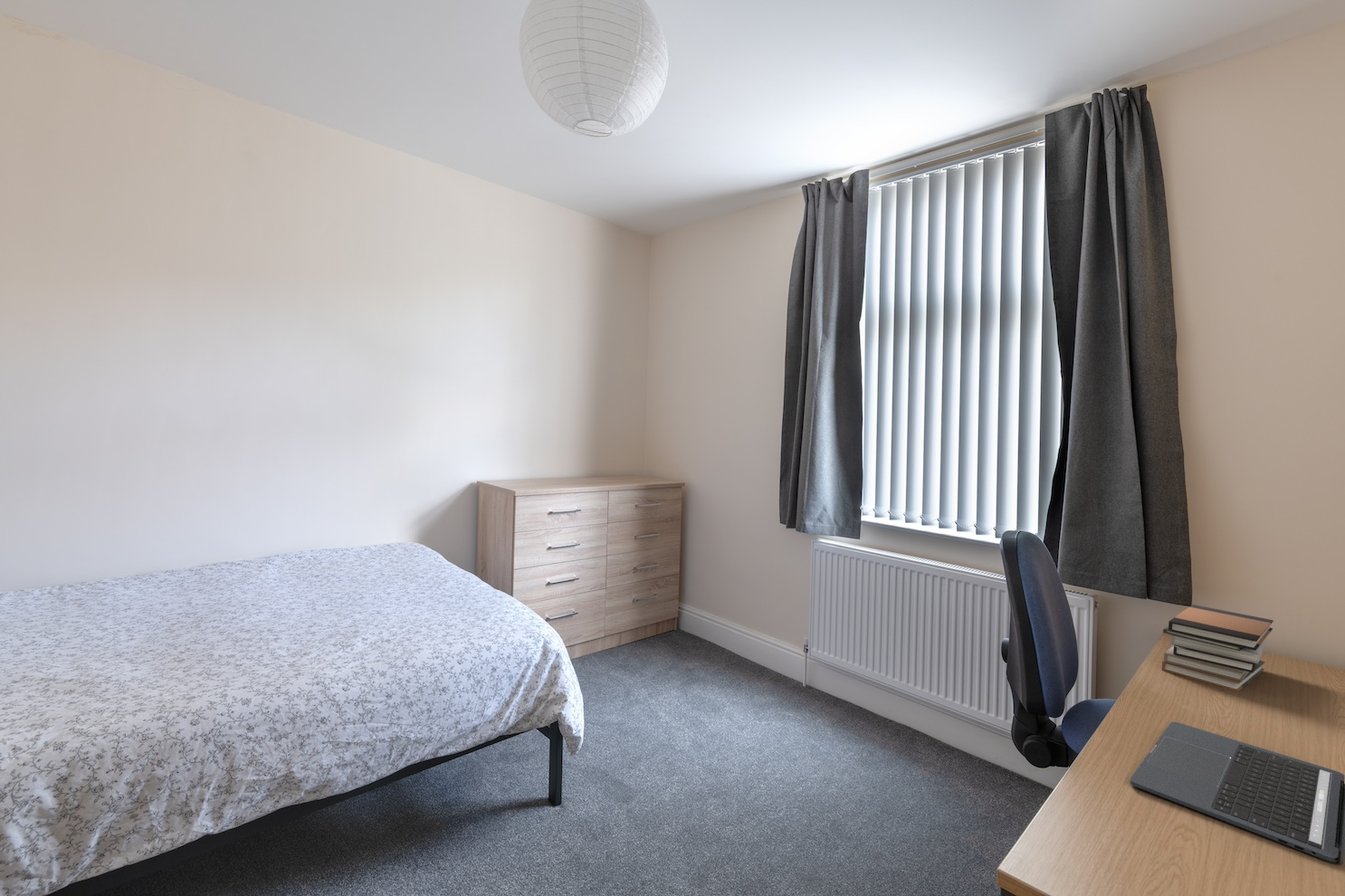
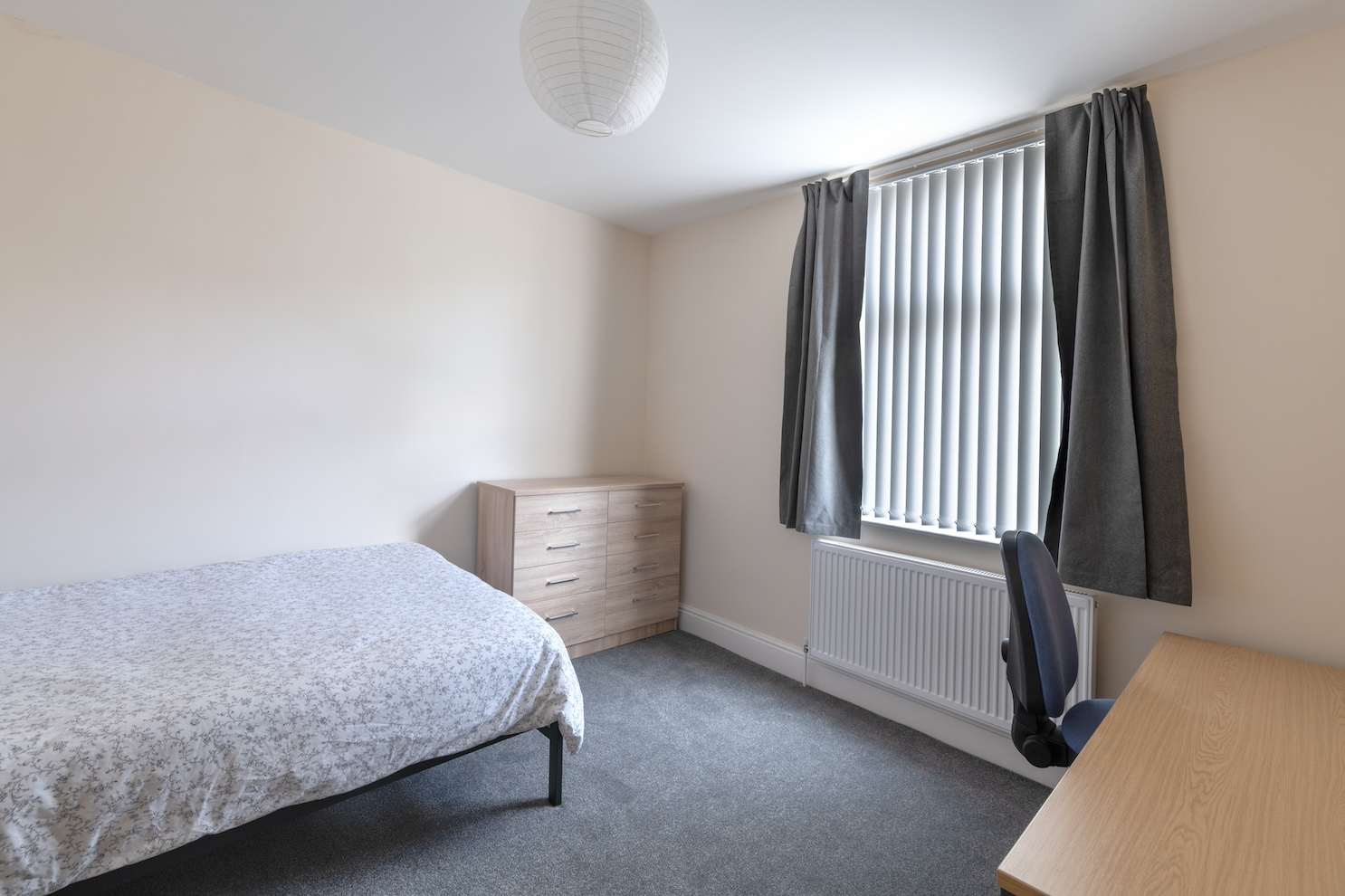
- book stack [1161,604,1274,692]
- laptop [1130,721,1345,865]
